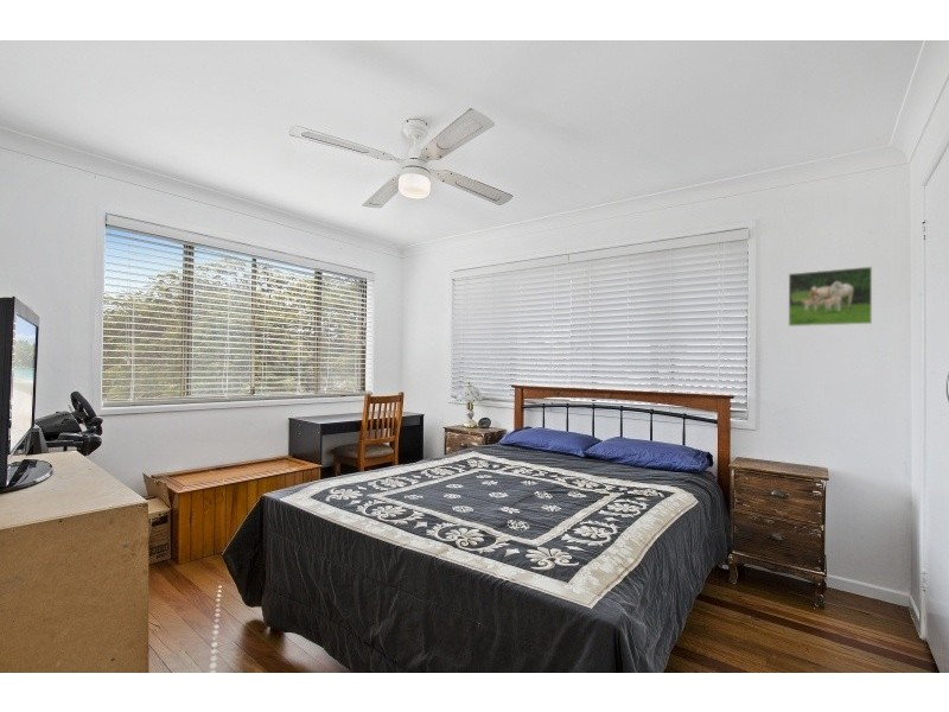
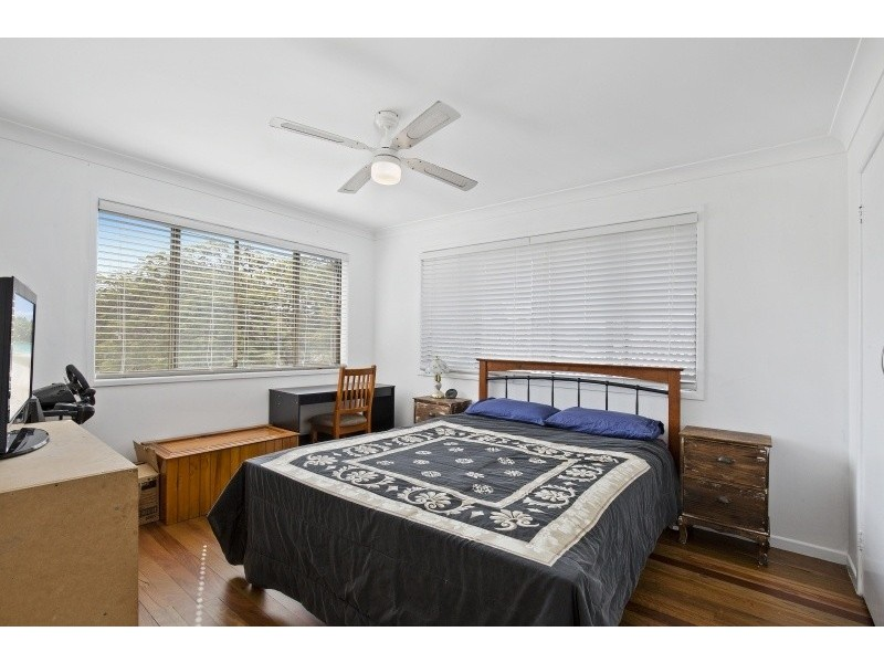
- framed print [788,266,873,328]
